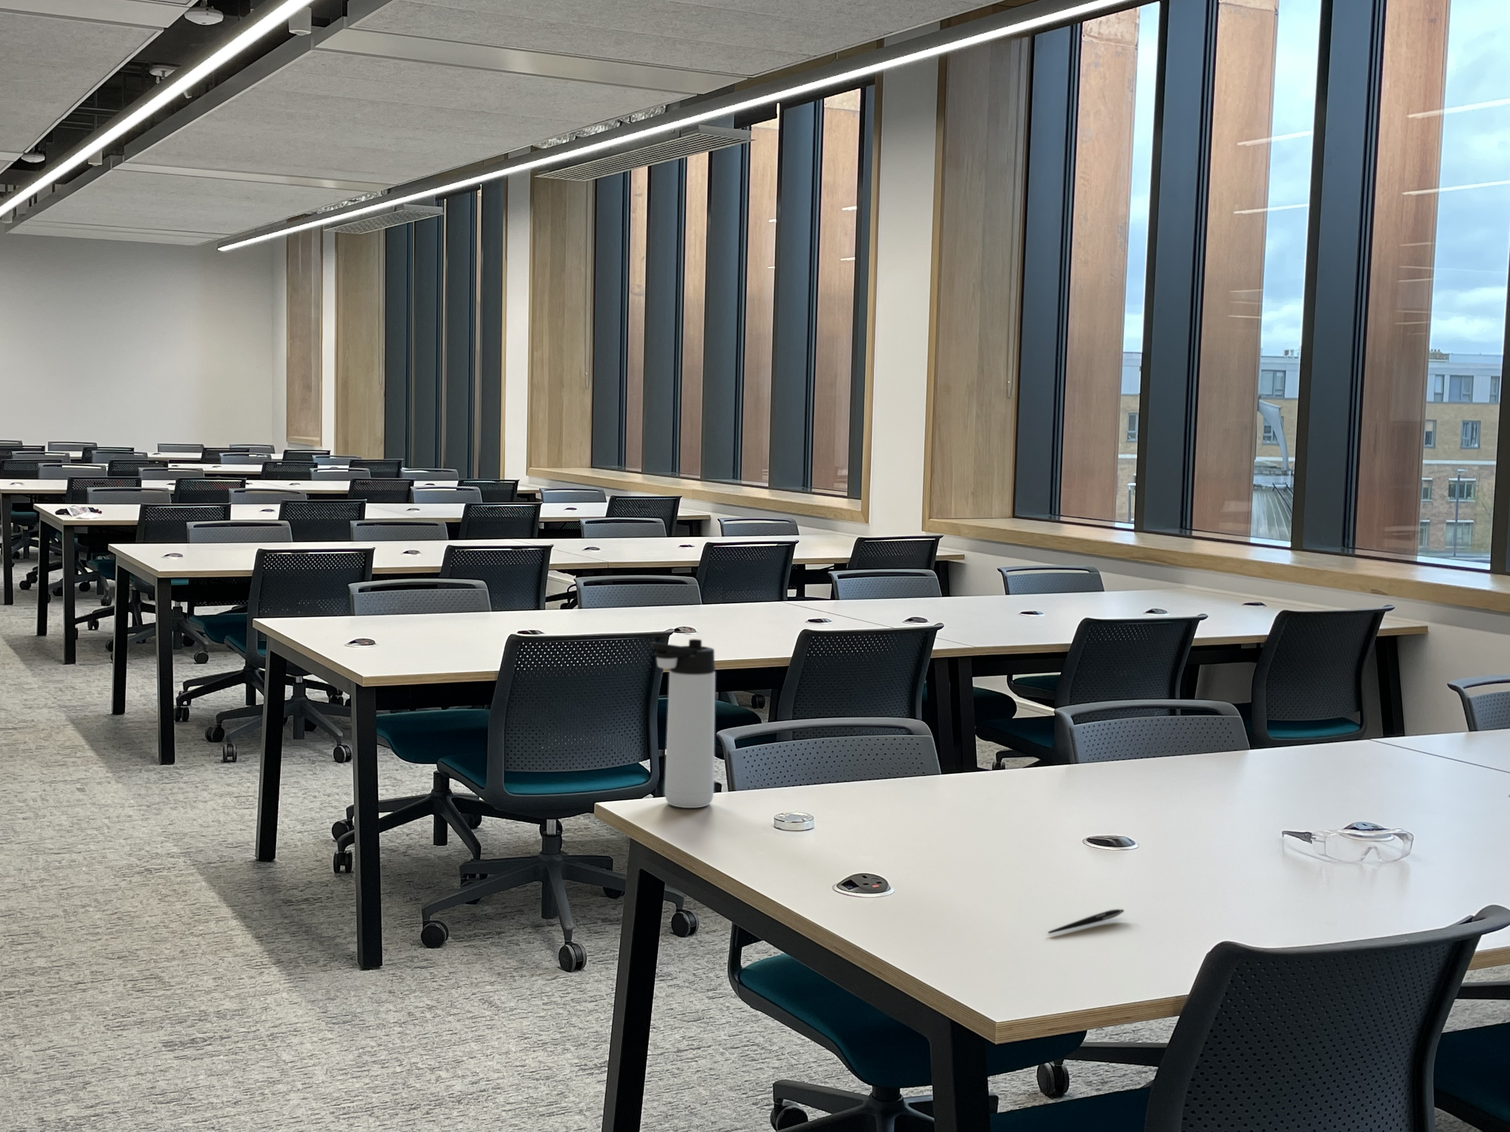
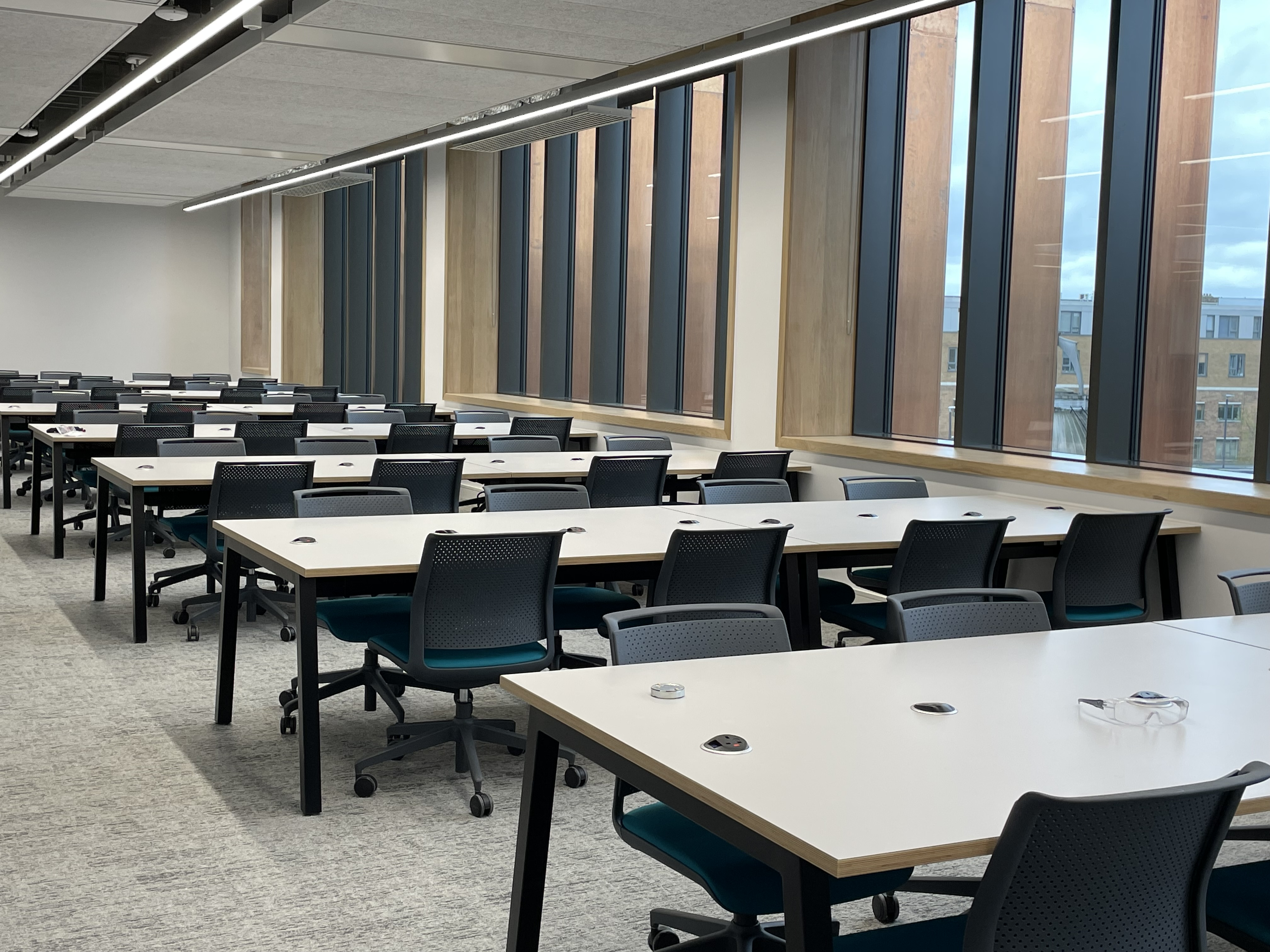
- pen [1047,908,1125,933]
- thermos bottle [650,639,716,809]
